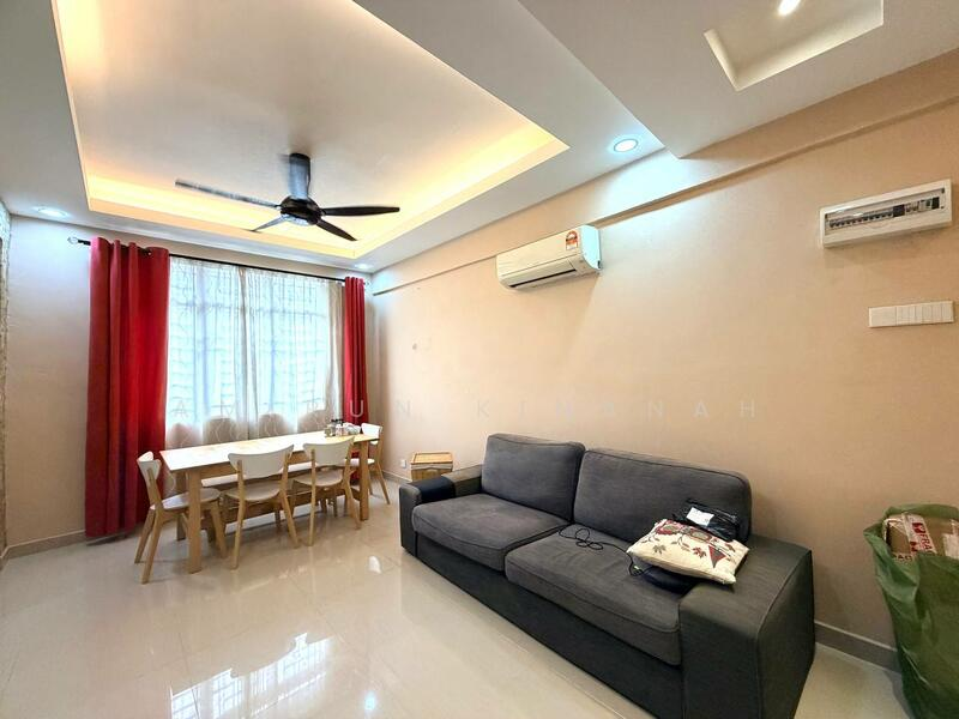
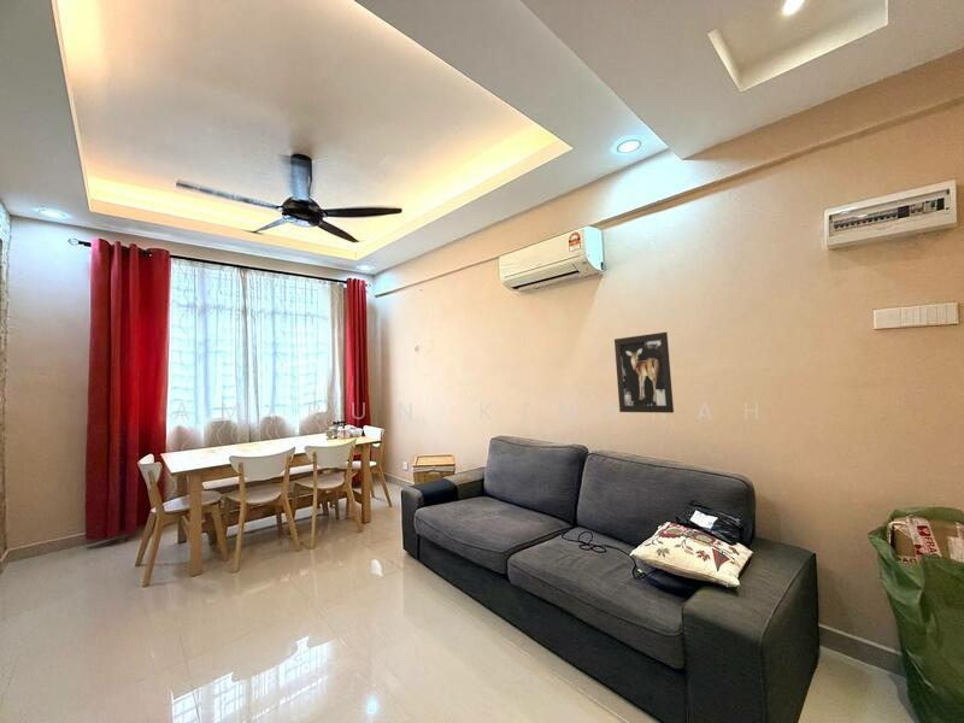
+ wall art [613,331,675,415]
